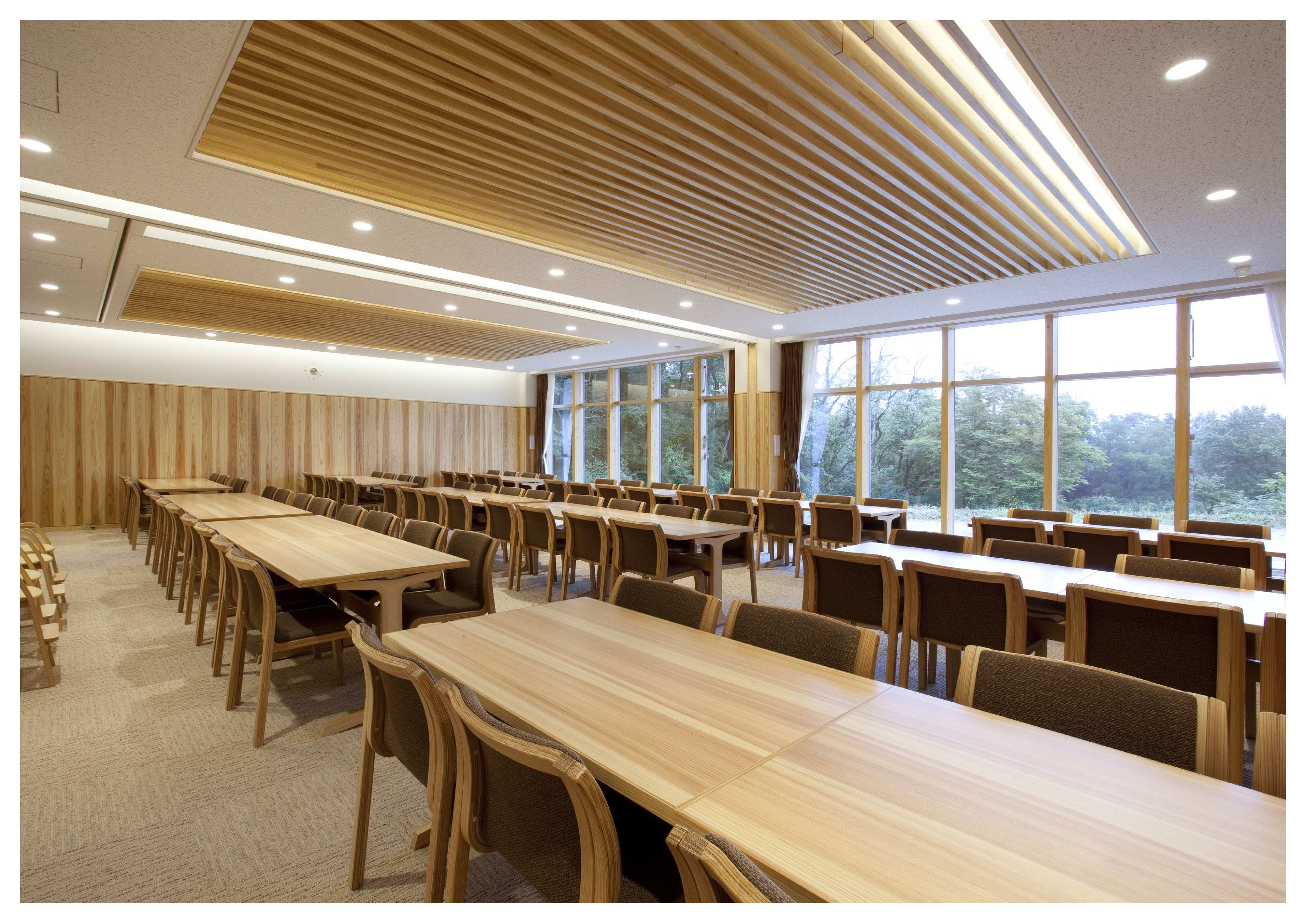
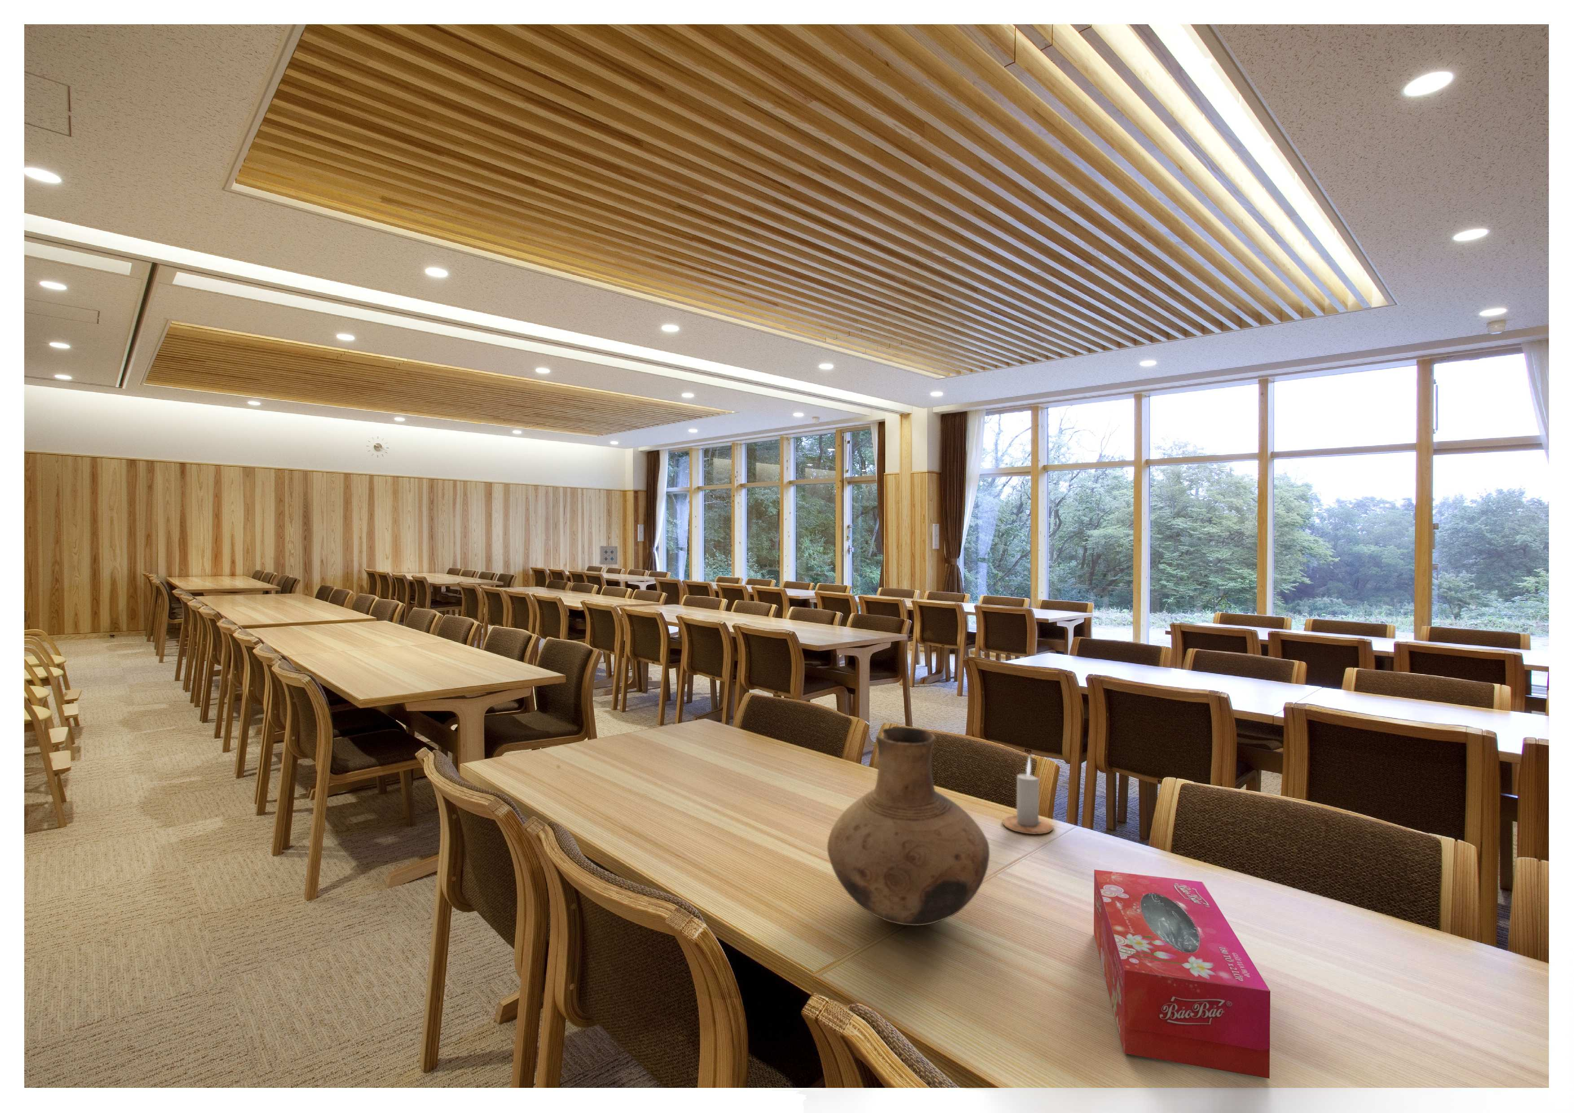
+ tissue box [1093,870,1271,1079]
+ wall art [600,546,618,565]
+ candle [1002,755,1054,835]
+ vase [826,728,990,926]
